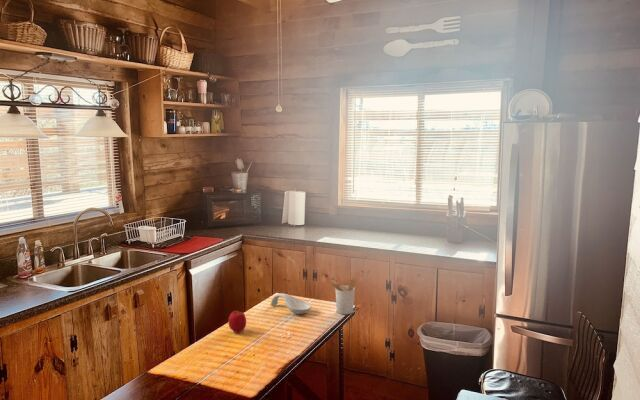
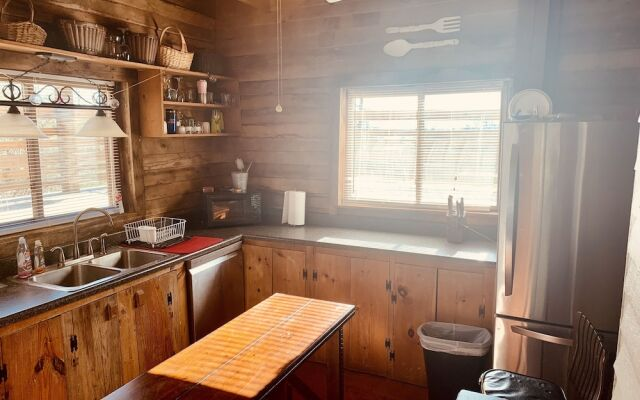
- fruit [227,310,247,333]
- spoon rest [270,293,313,315]
- utensil holder [330,278,357,315]
